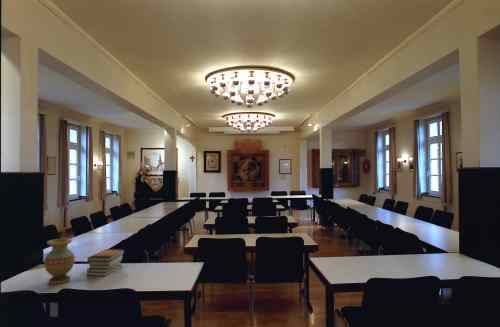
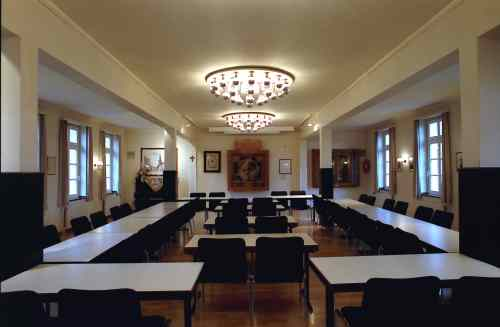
- vase [43,237,76,285]
- book stack [86,248,126,277]
